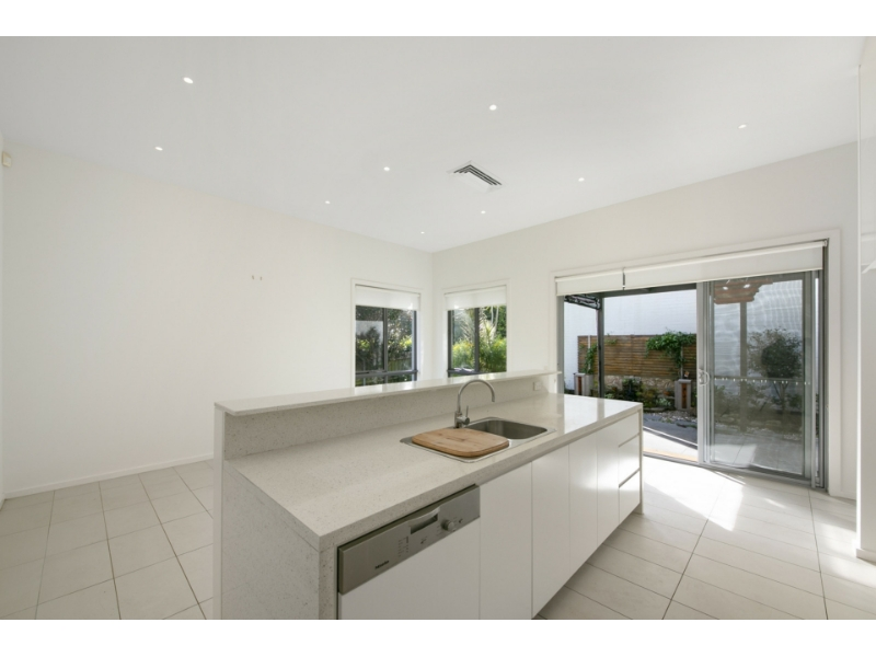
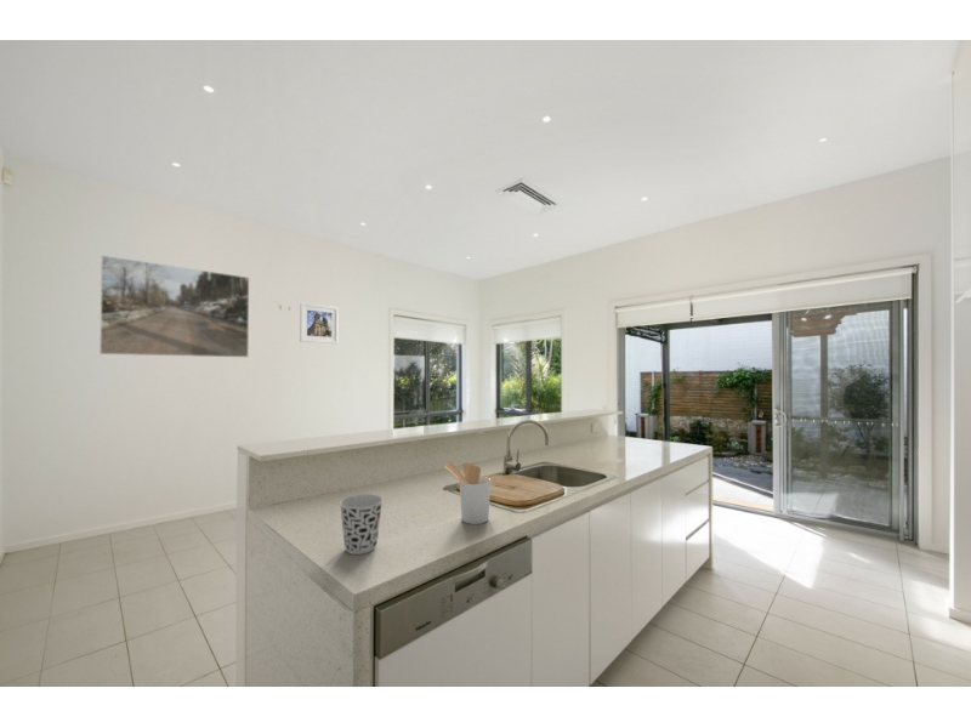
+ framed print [299,302,340,345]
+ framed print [98,255,250,358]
+ cup [339,493,385,556]
+ utensil holder [443,460,492,525]
